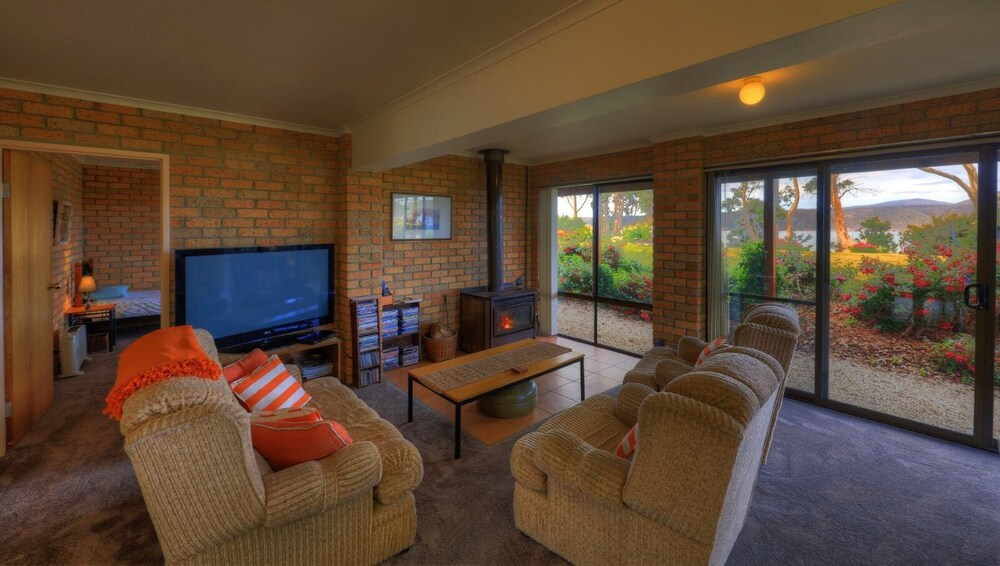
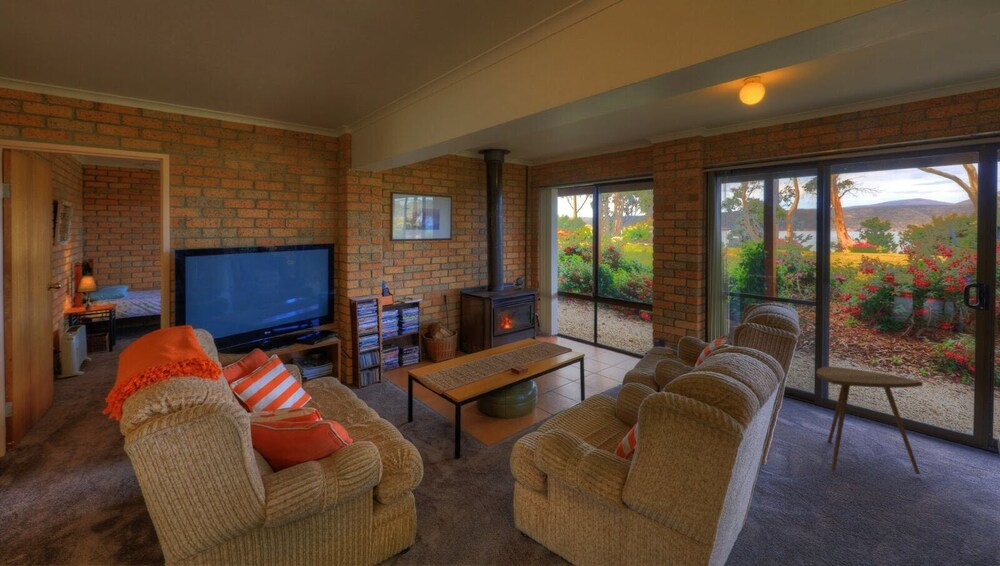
+ side table [816,365,923,476]
